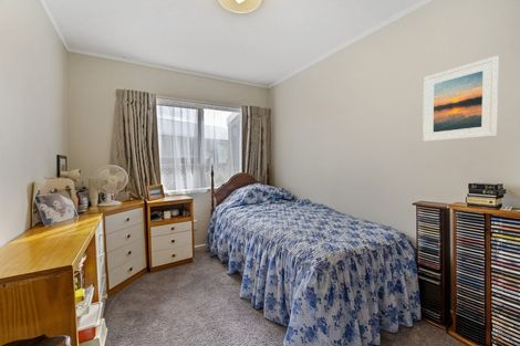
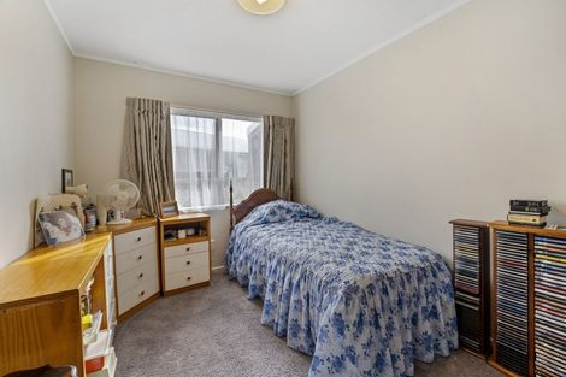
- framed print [422,55,499,143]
